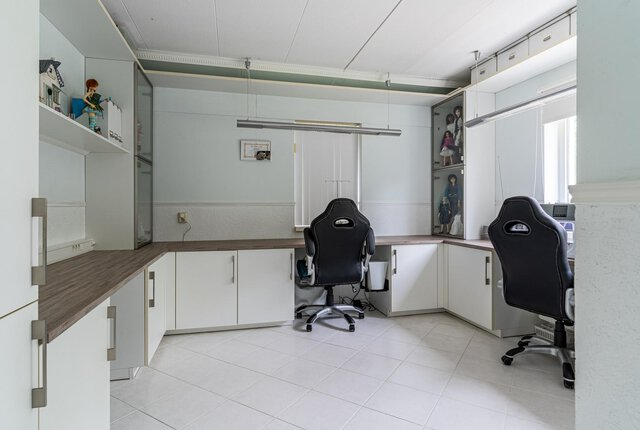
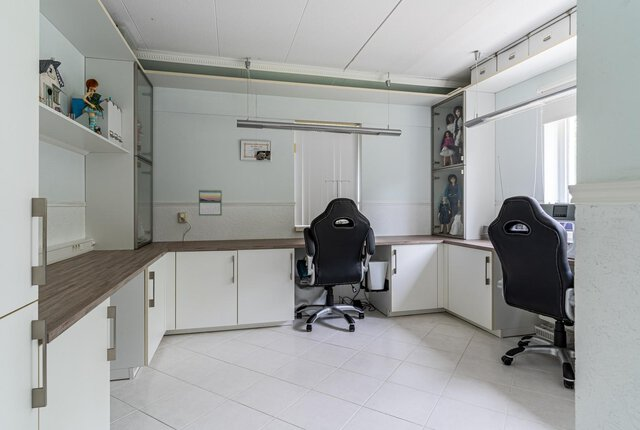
+ calendar [198,188,223,217]
